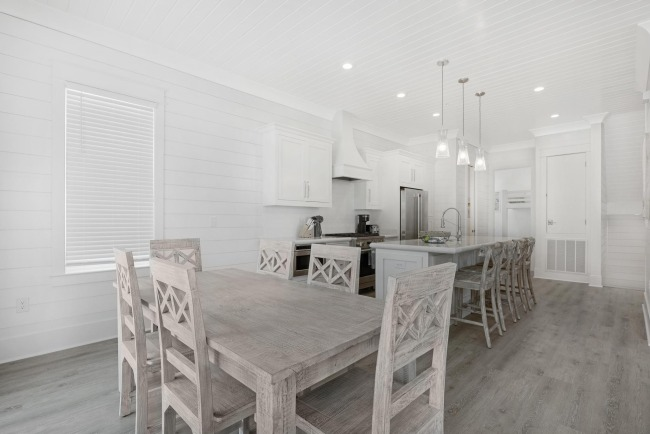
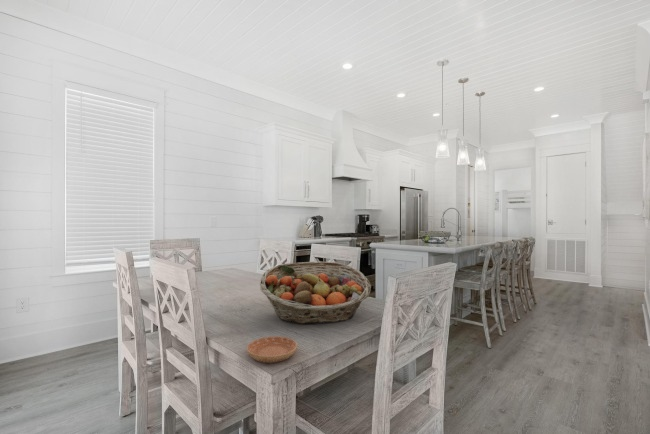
+ fruit basket [259,261,372,325]
+ saucer [246,335,298,364]
